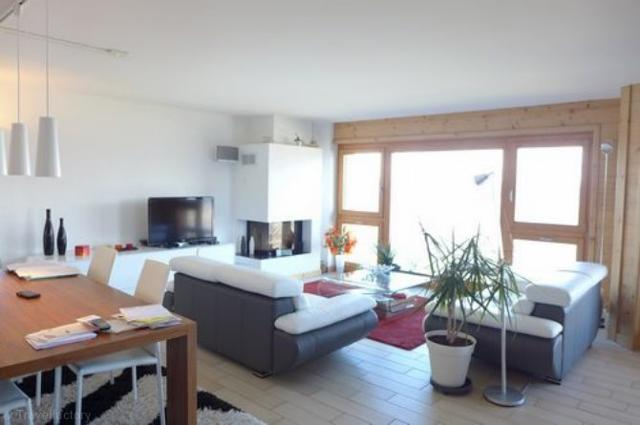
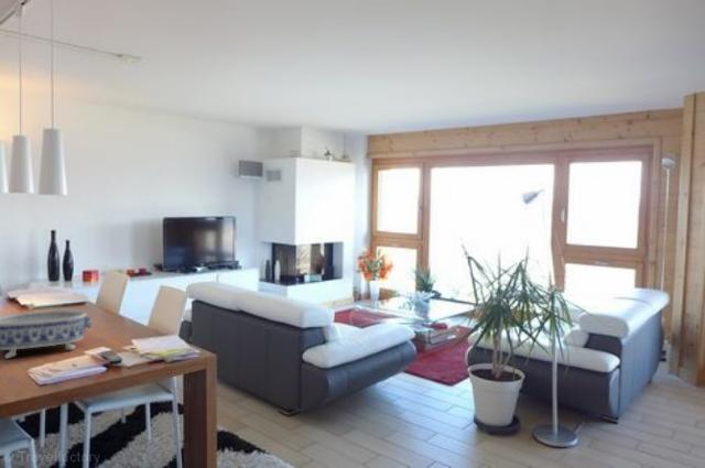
+ decorative bowl [0,308,94,360]
